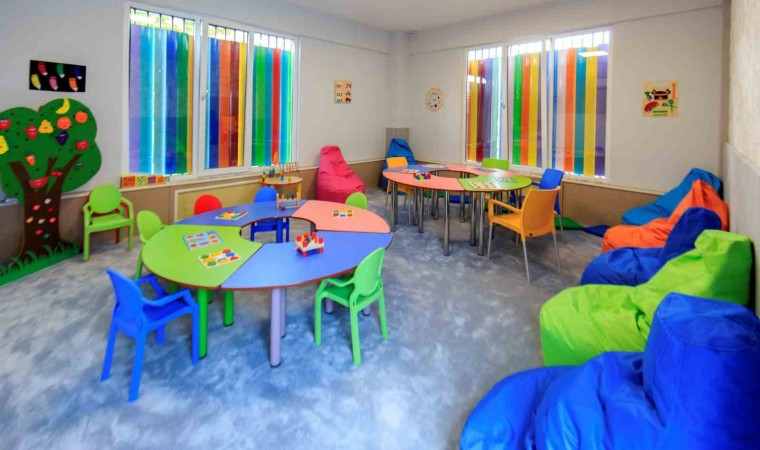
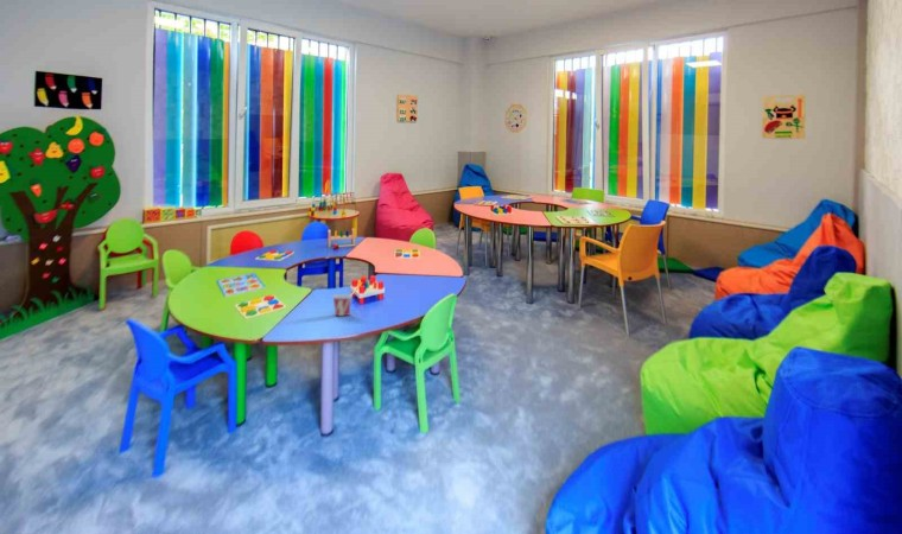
+ cup [331,293,354,317]
